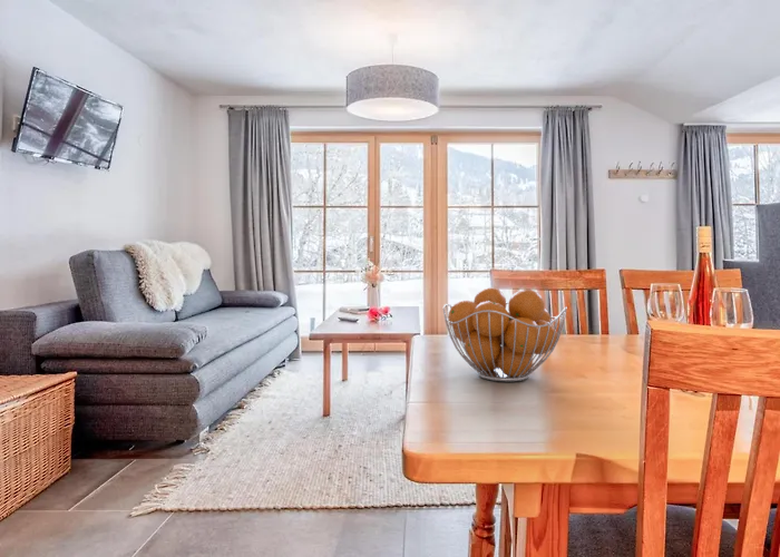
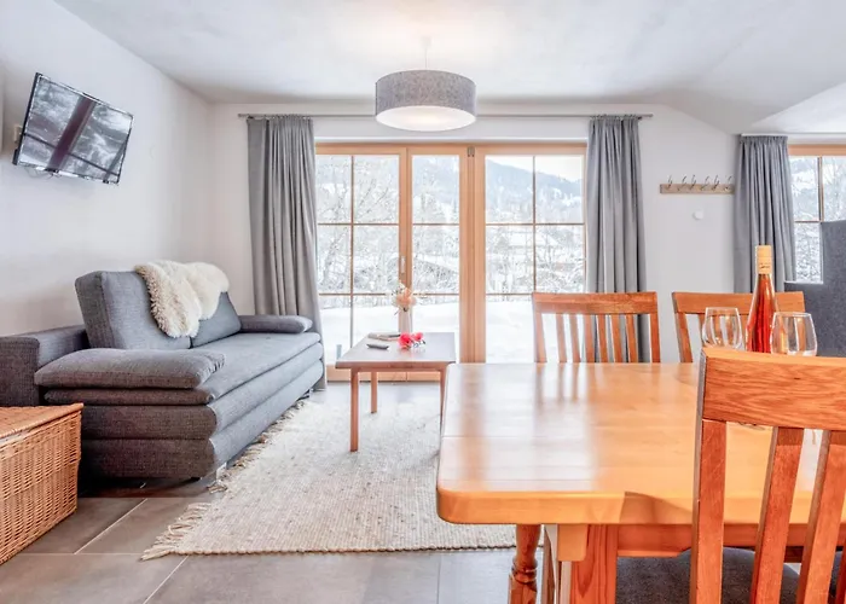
- fruit basket [442,286,568,382]
